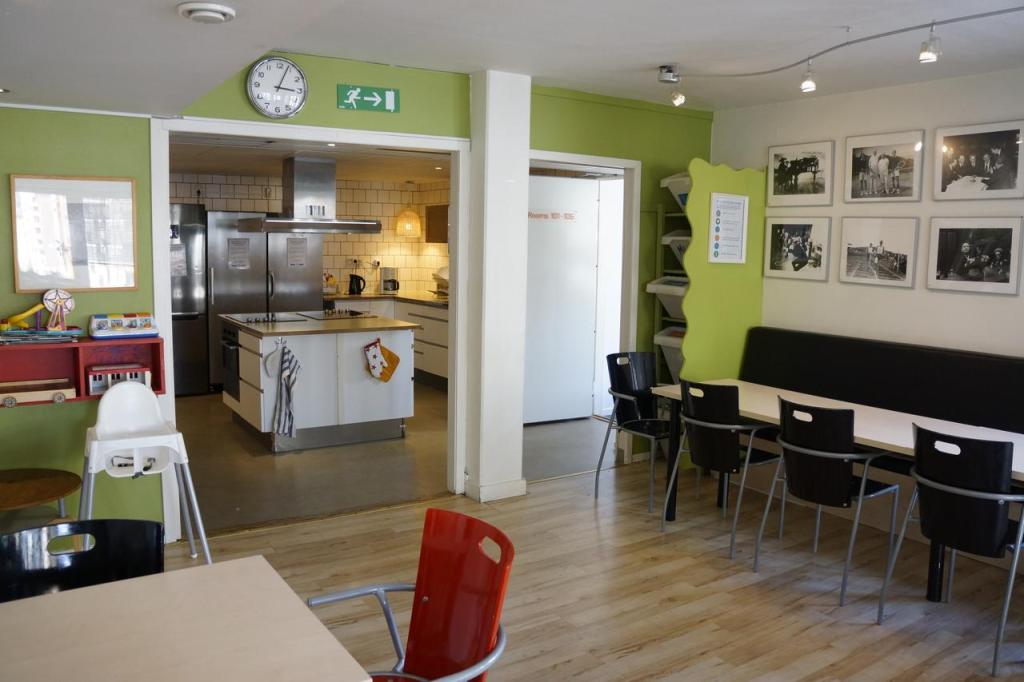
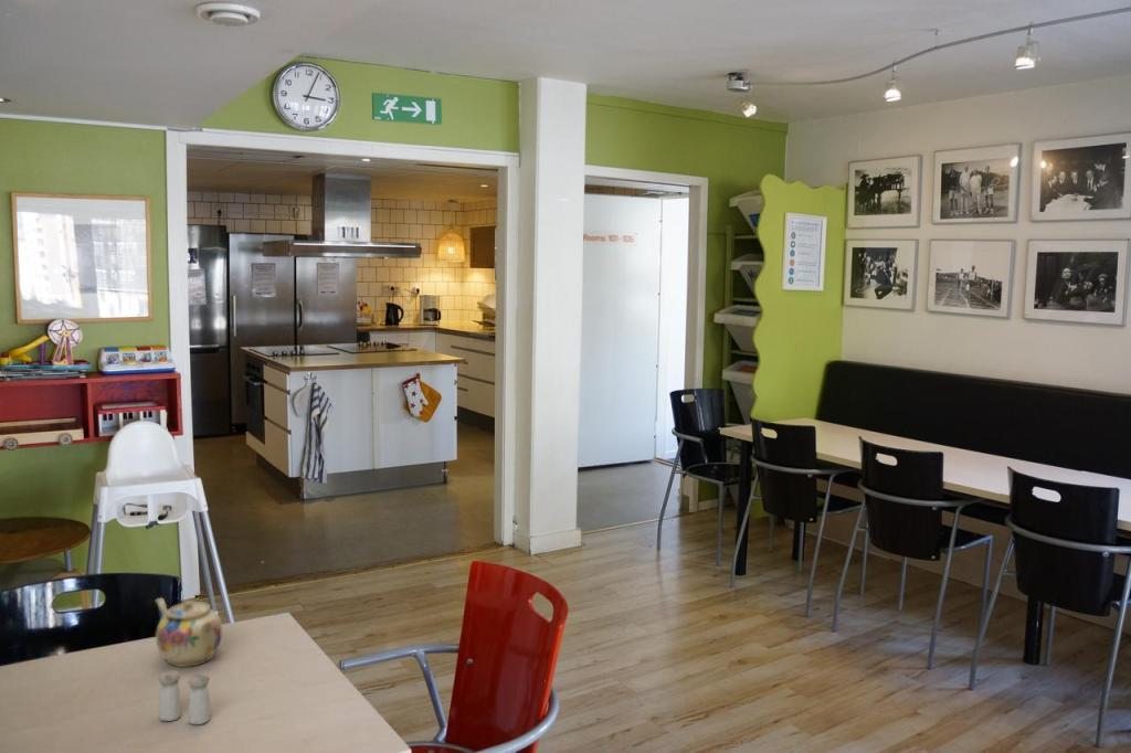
+ teapot [155,597,223,668]
+ salt and pepper shaker [158,669,211,725]
